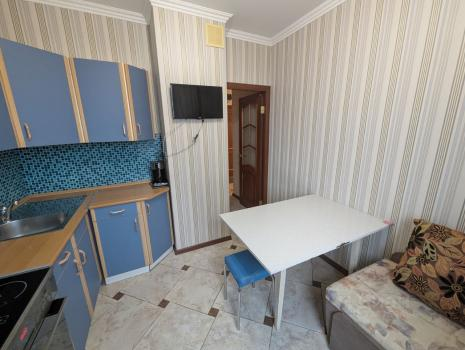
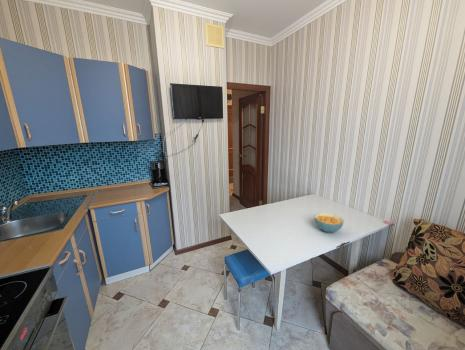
+ cereal bowl [313,212,345,233]
